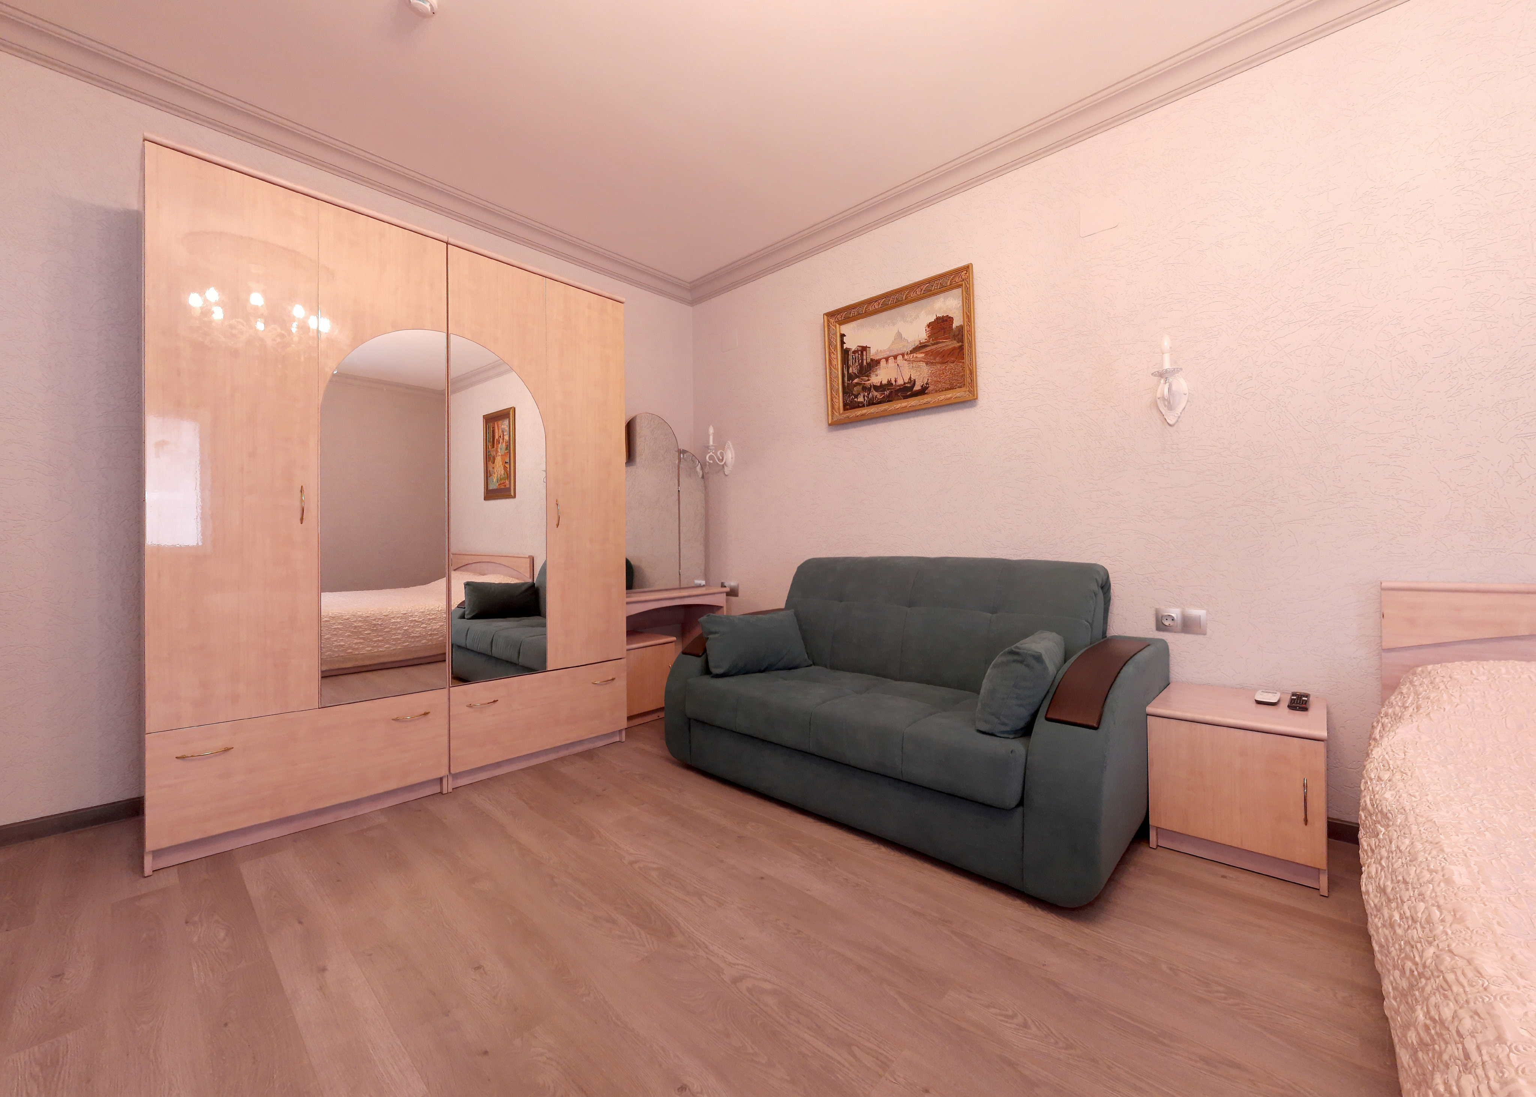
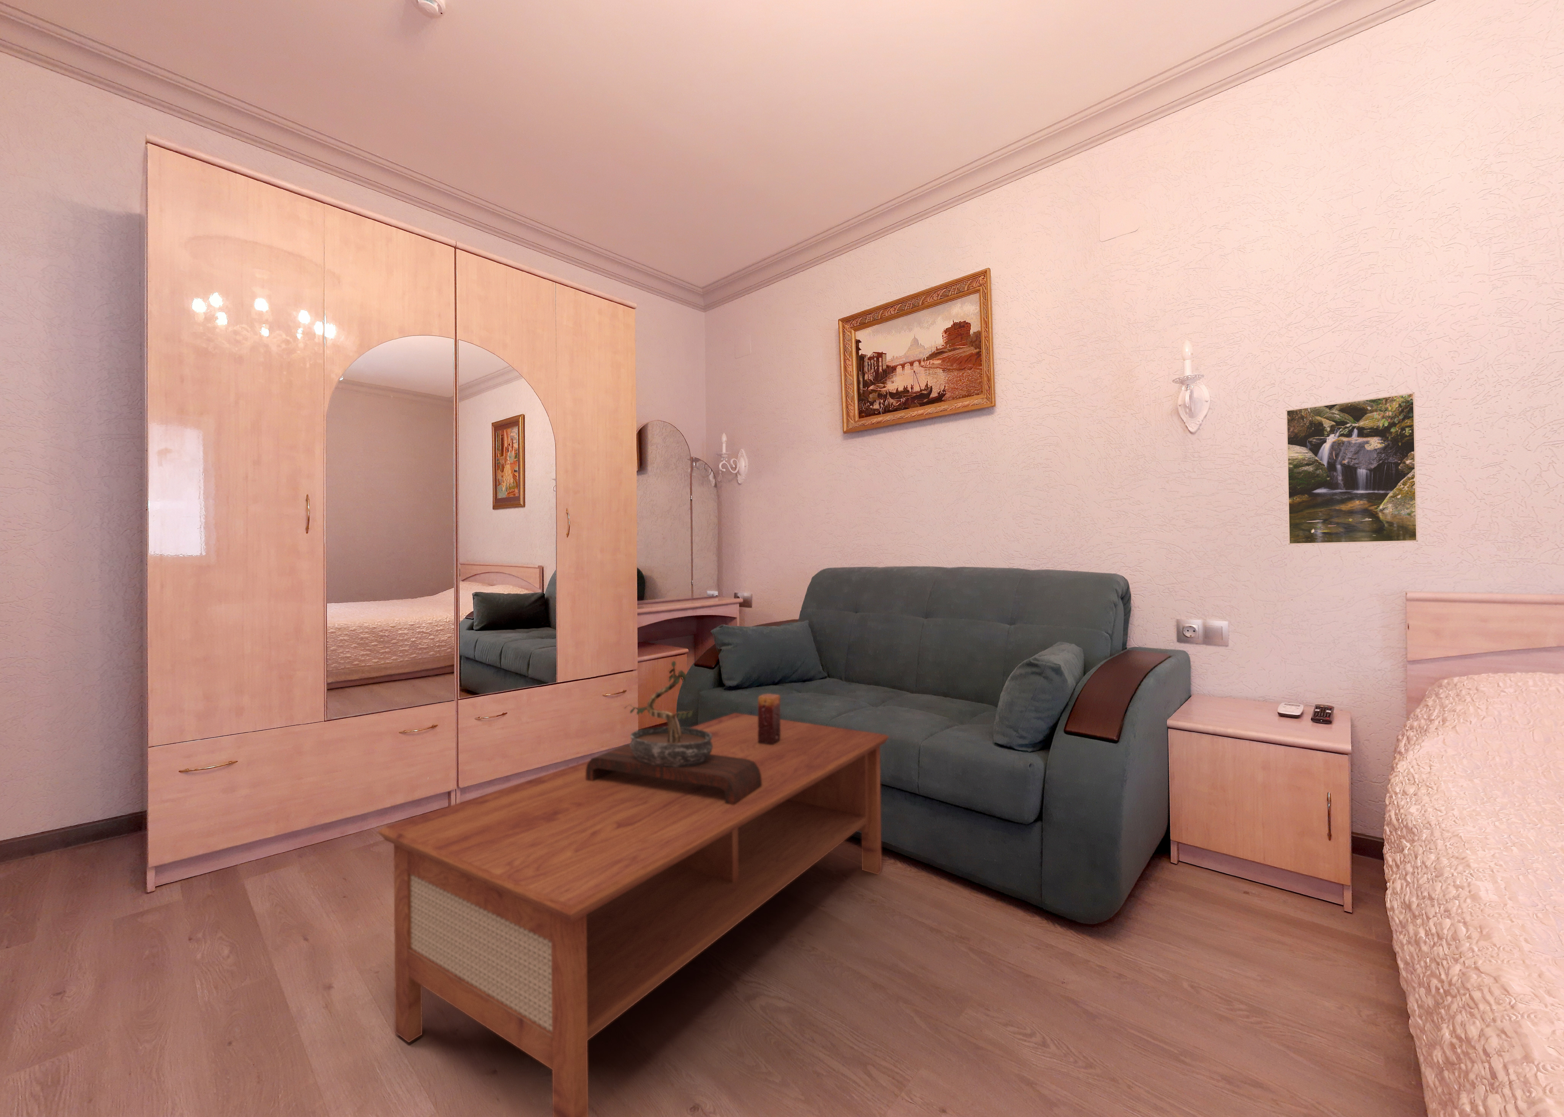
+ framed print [1285,392,1419,545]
+ candle [758,693,781,745]
+ bonsai tree [586,660,761,805]
+ coffee table [377,712,890,1117]
